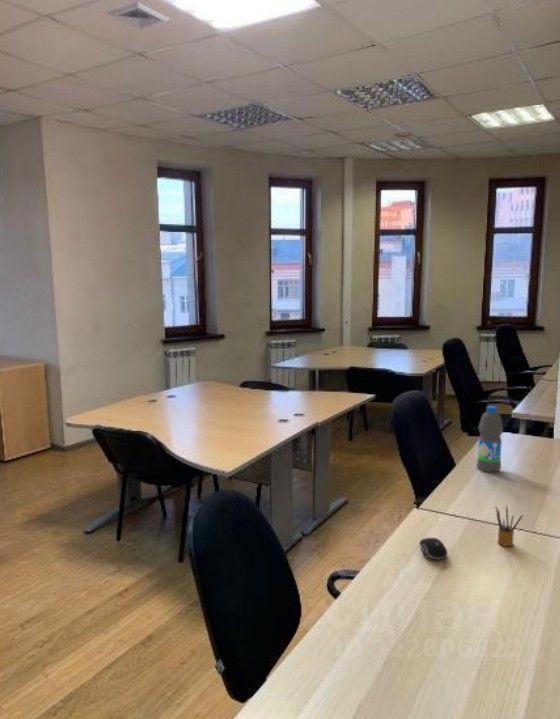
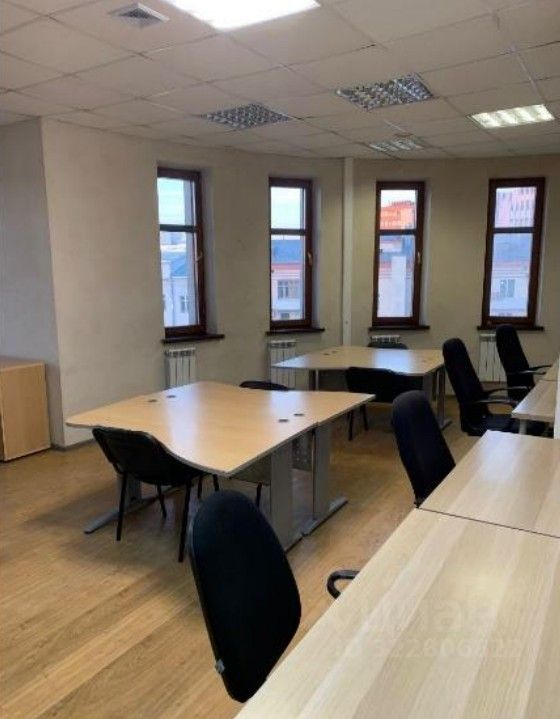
- computer mouse [419,536,449,561]
- water bottle [476,405,504,473]
- pencil box [495,505,524,547]
